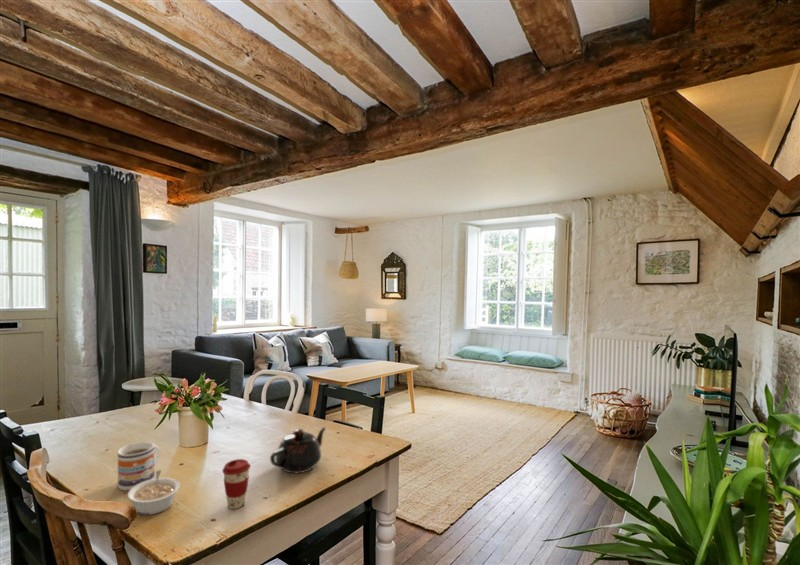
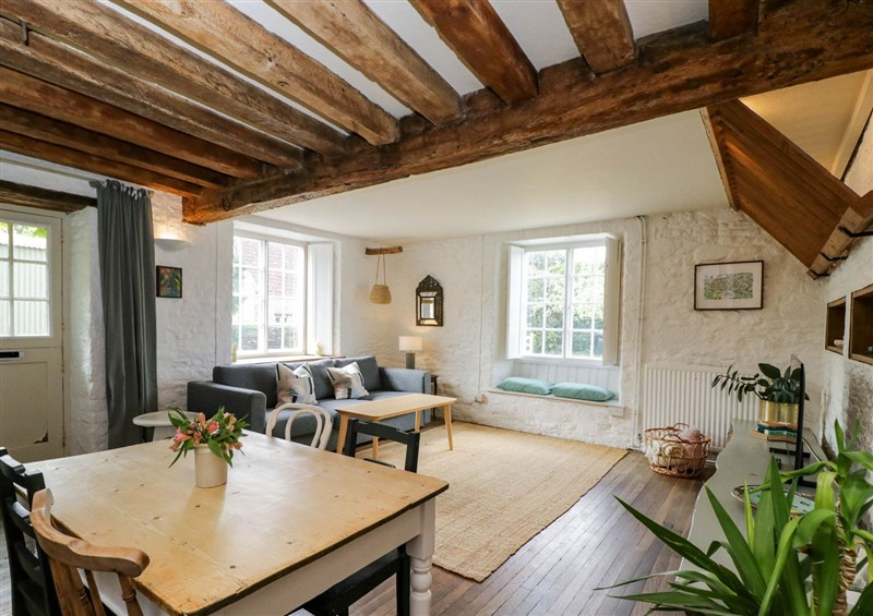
- coffee cup [221,458,252,510]
- teapot [269,426,328,474]
- legume [127,469,181,516]
- mug [117,441,160,491]
